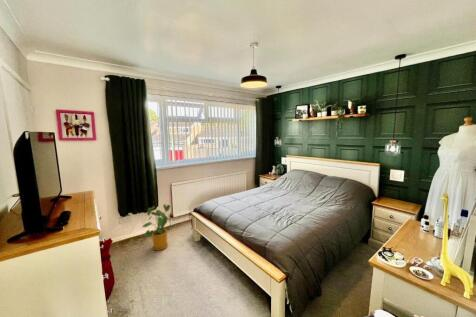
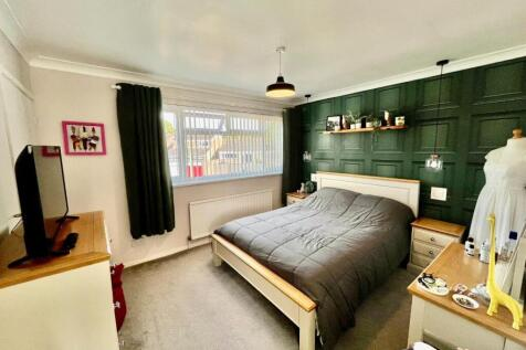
- house plant [141,203,172,251]
